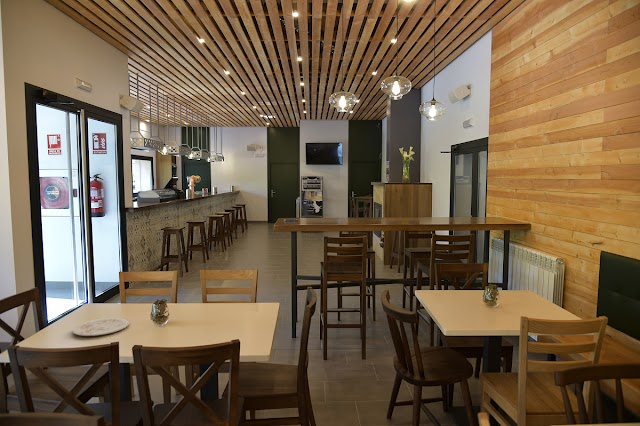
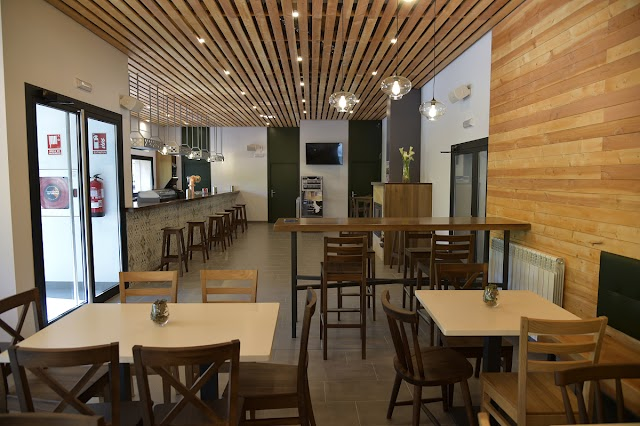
- plate [71,317,130,337]
